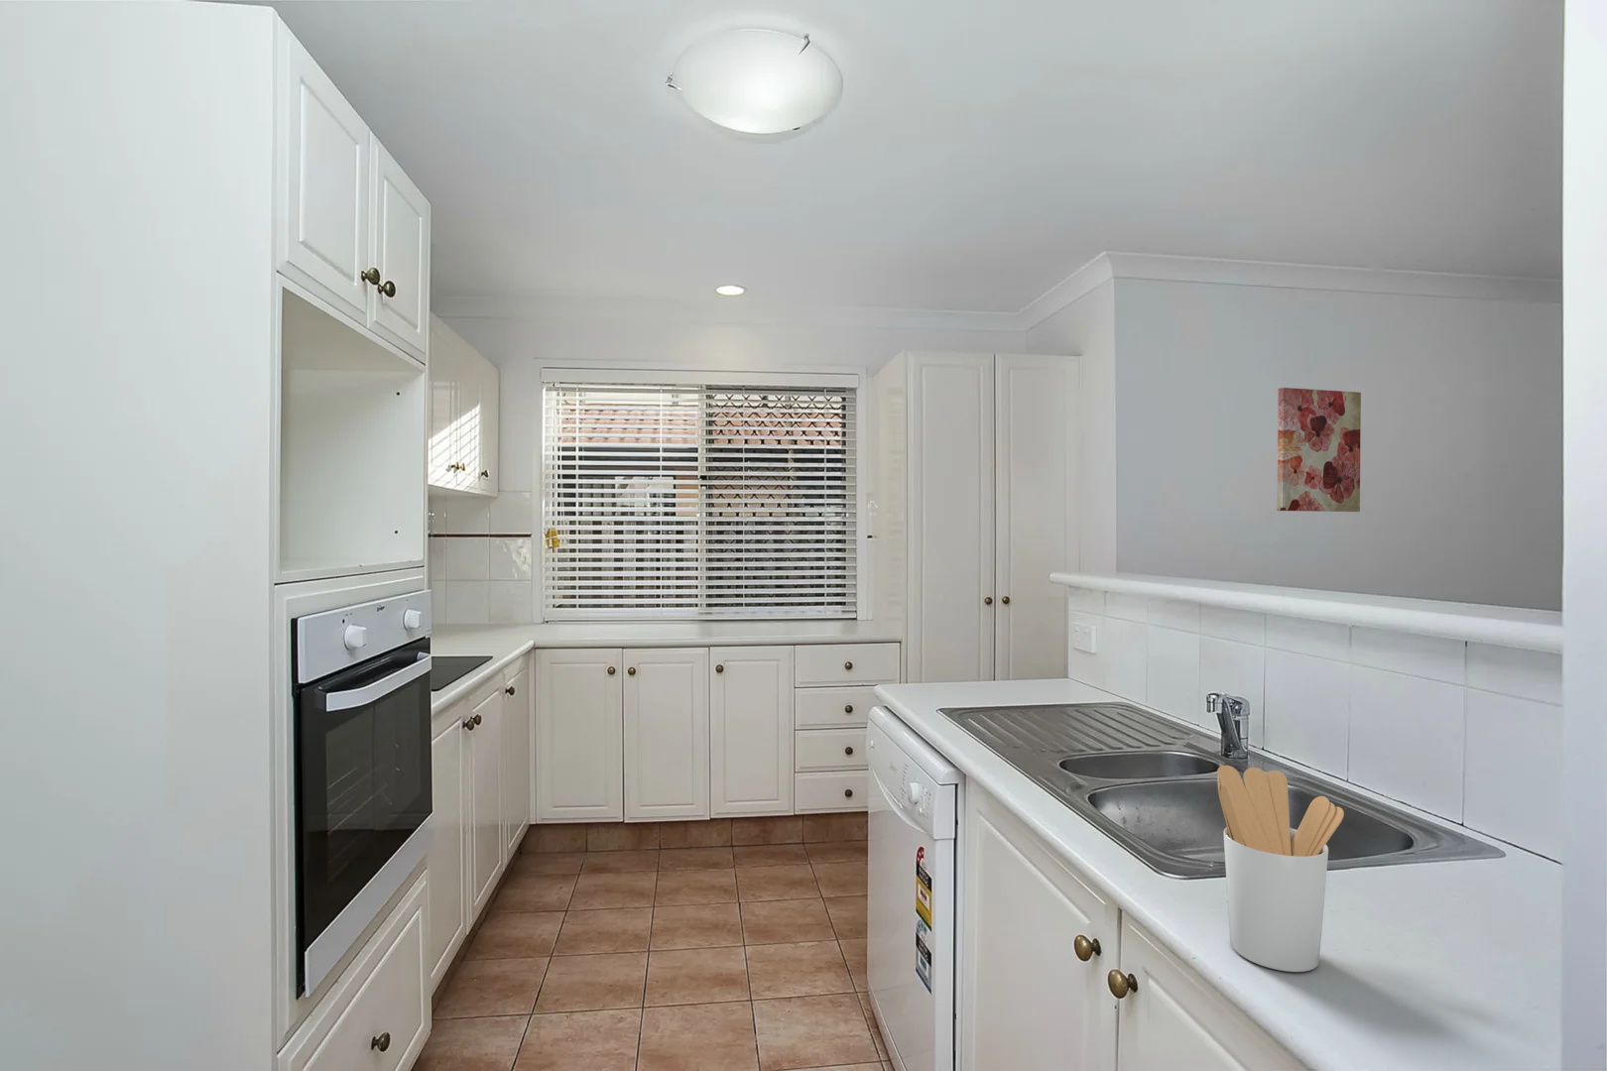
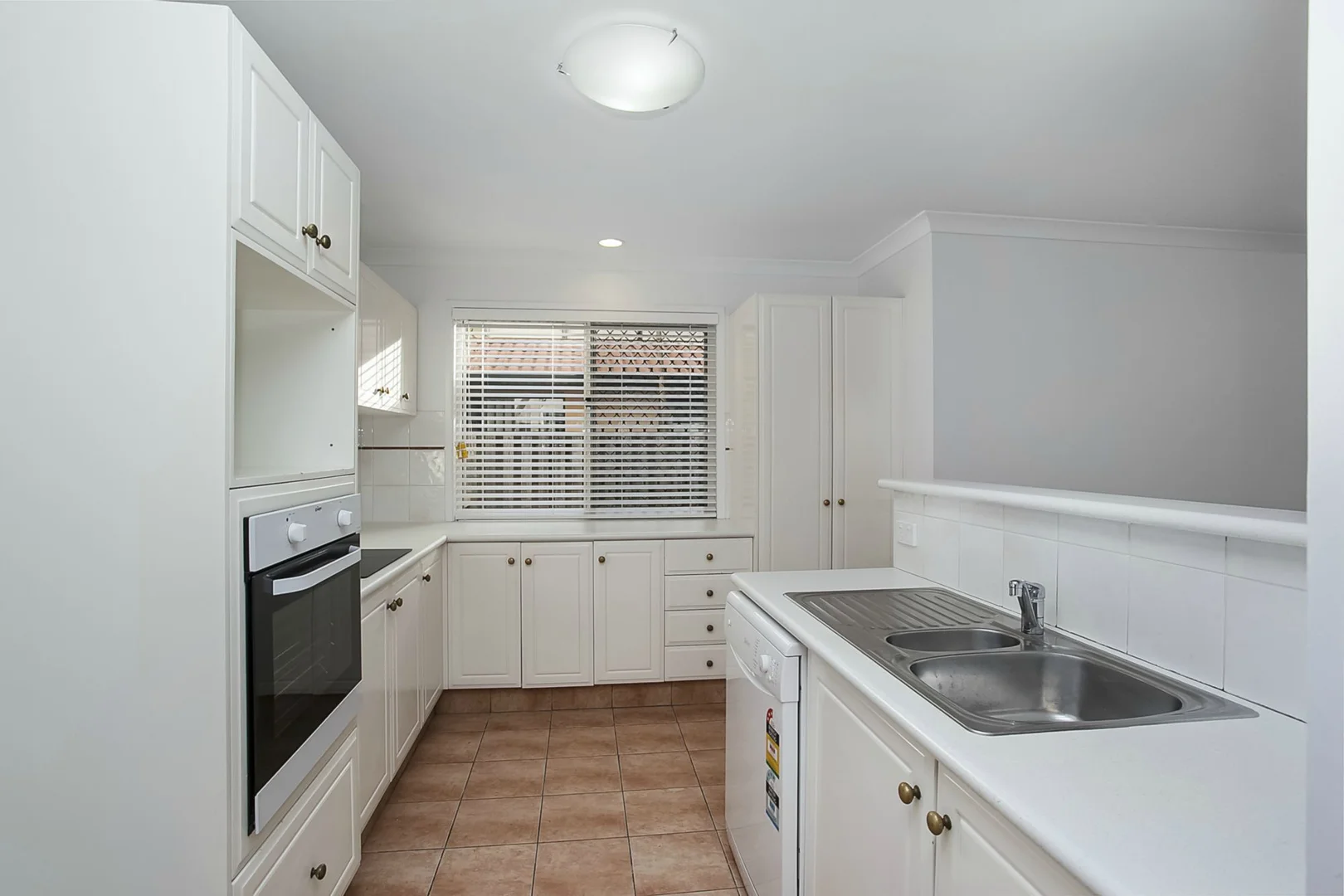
- utensil holder [1216,765,1345,973]
- wall art [1277,387,1362,513]
